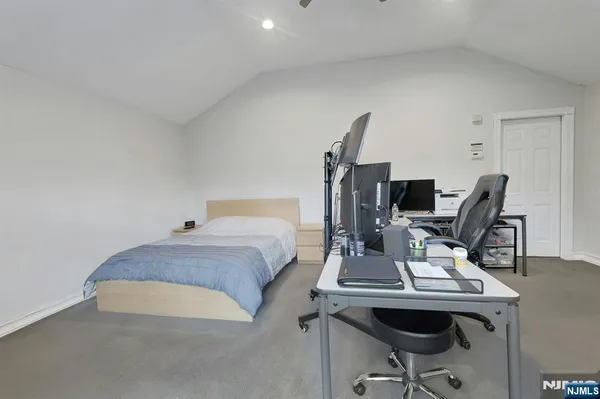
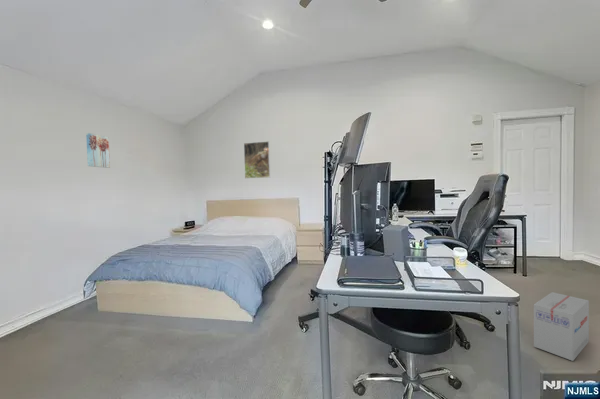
+ wall art [85,132,111,169]
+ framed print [243,140,271,179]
+ cardboard box [533,291,590,362]
